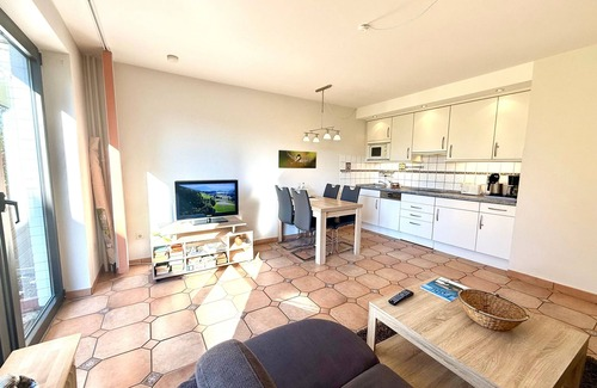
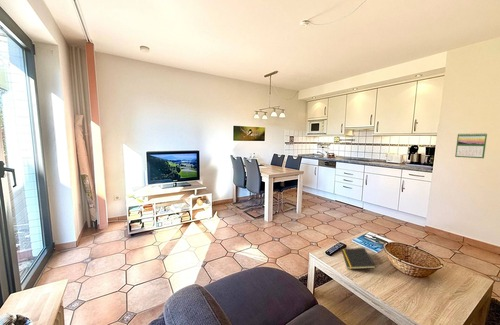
+ calendar [454,132,488,159]
+ notepad [340,247,377,270]
